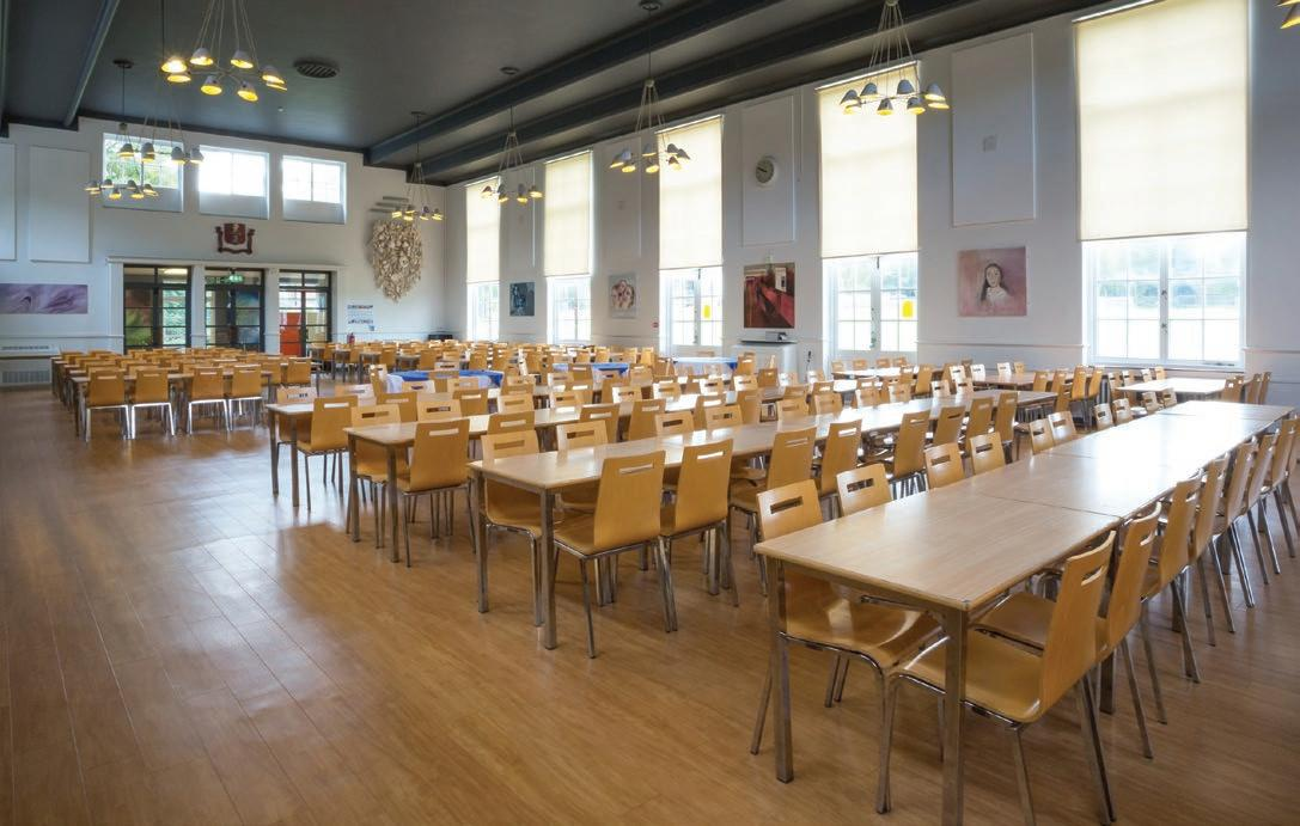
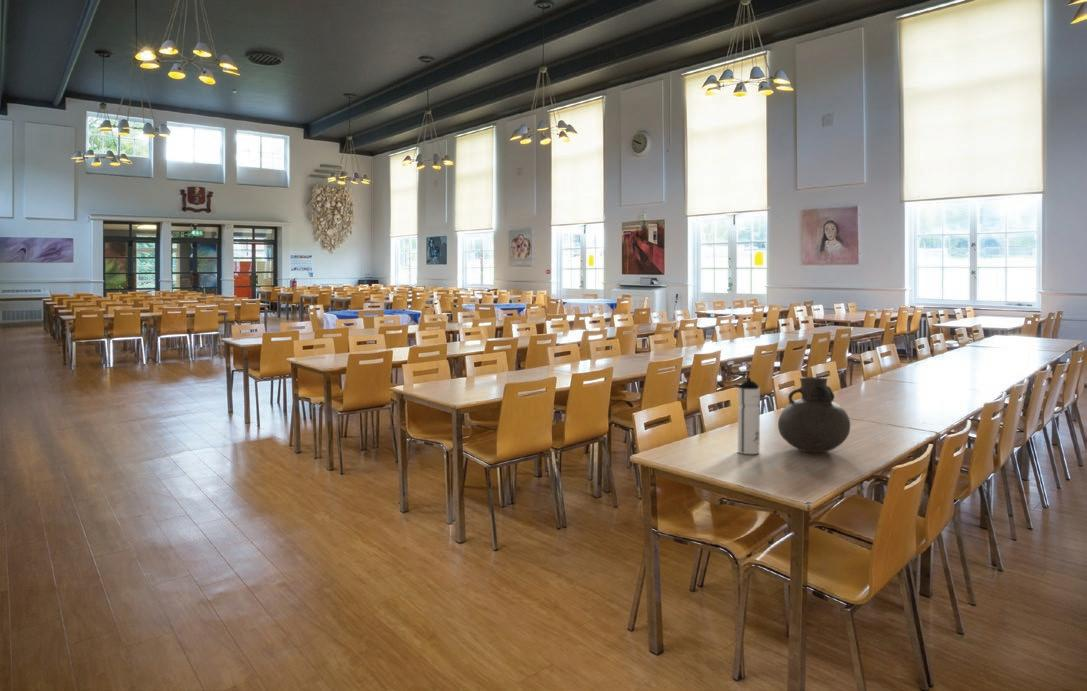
+ water bottle [737,377,761,455]
+ vase [777,376,851,453]
